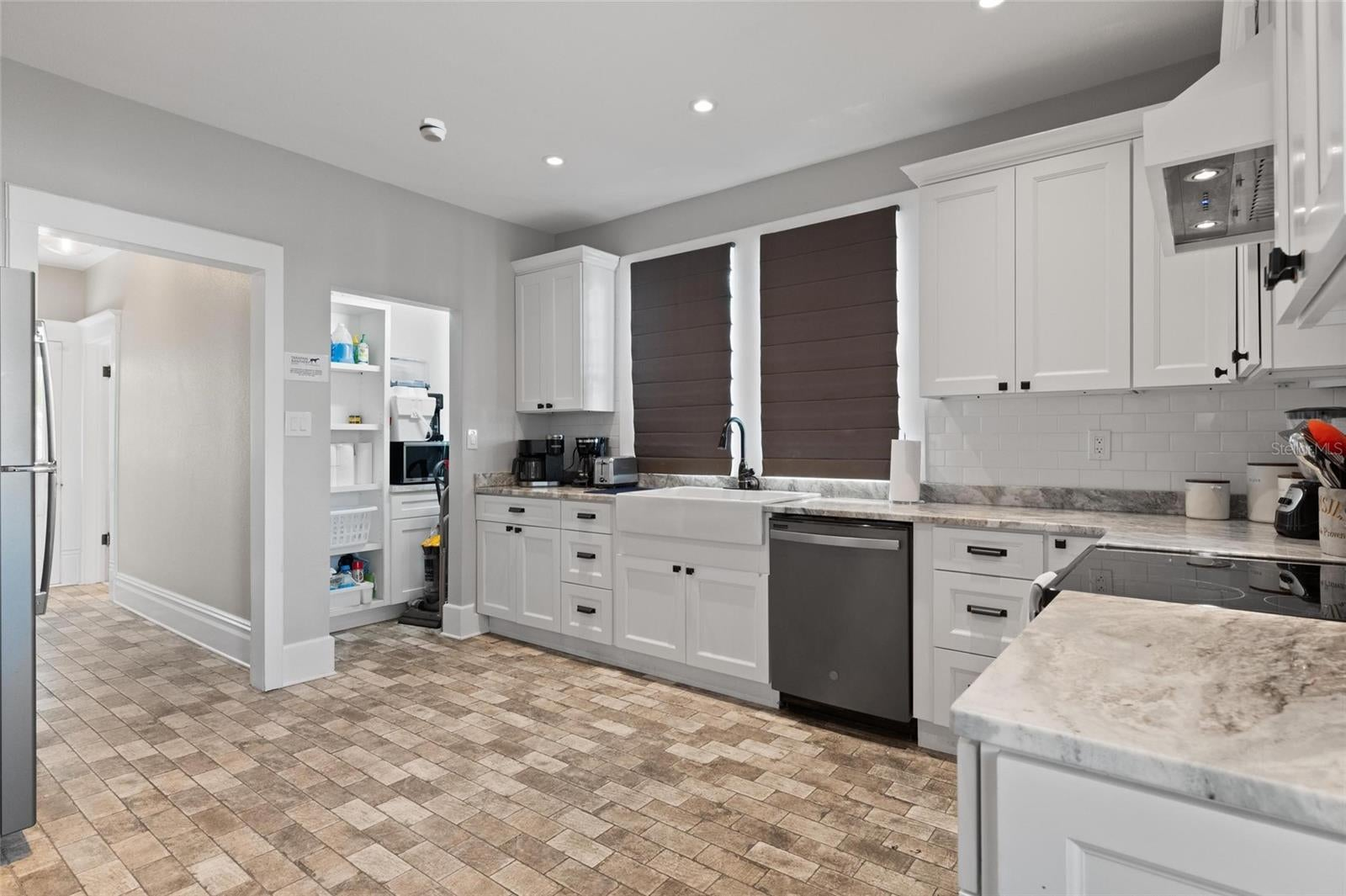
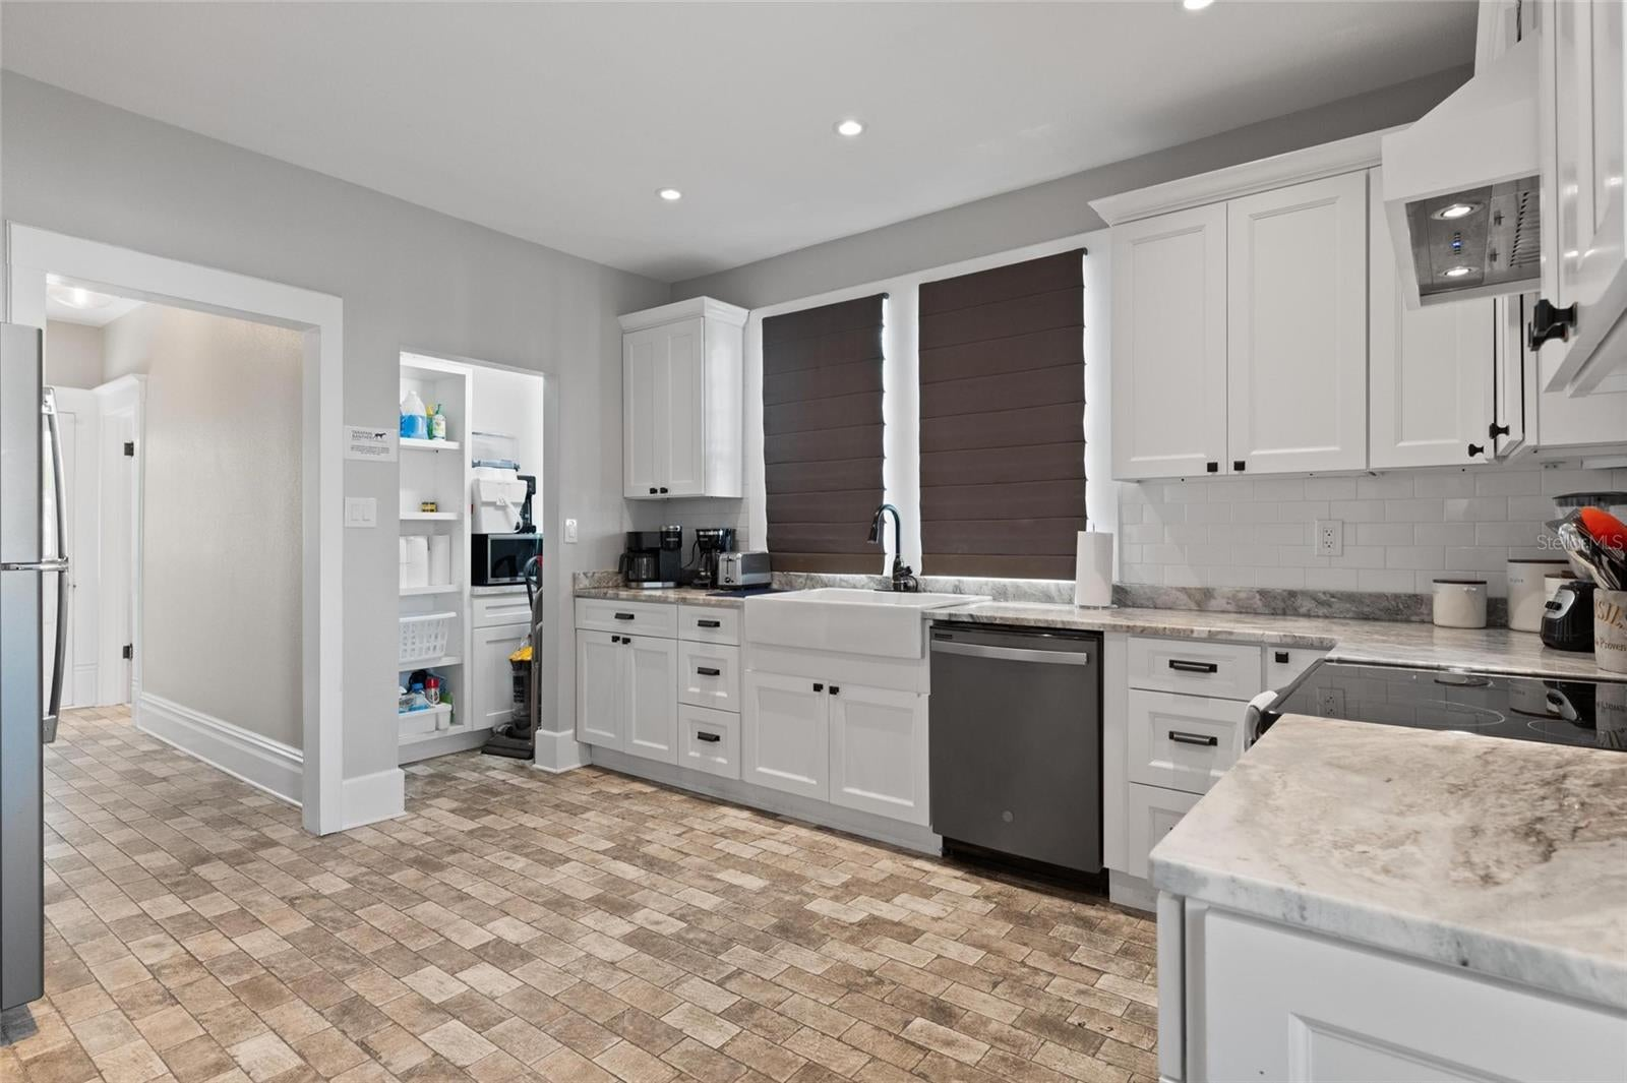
- smoke detector [418,118,448,143]
